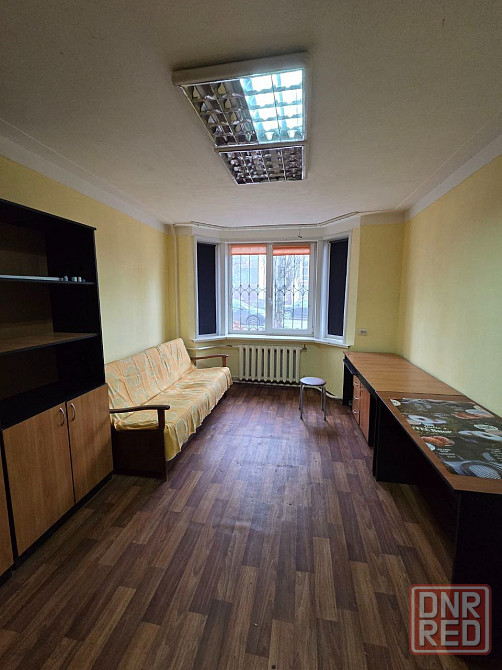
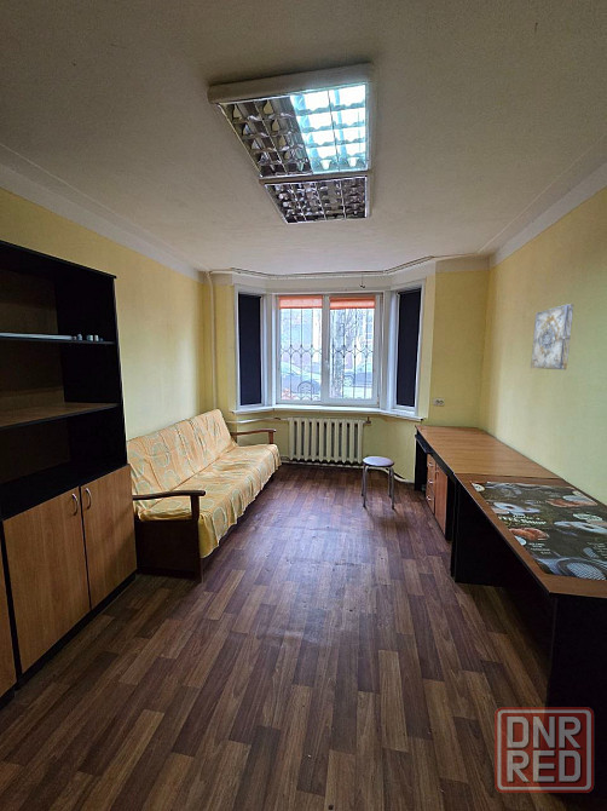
+ wall art [530,303,574,370]
